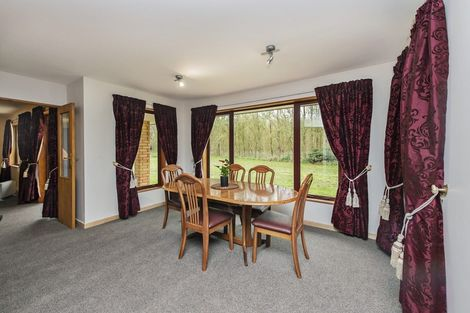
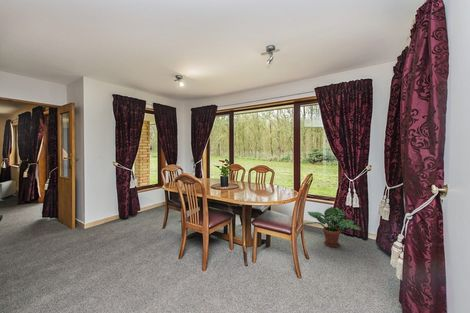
+ potted plant [303,206,362,248]
